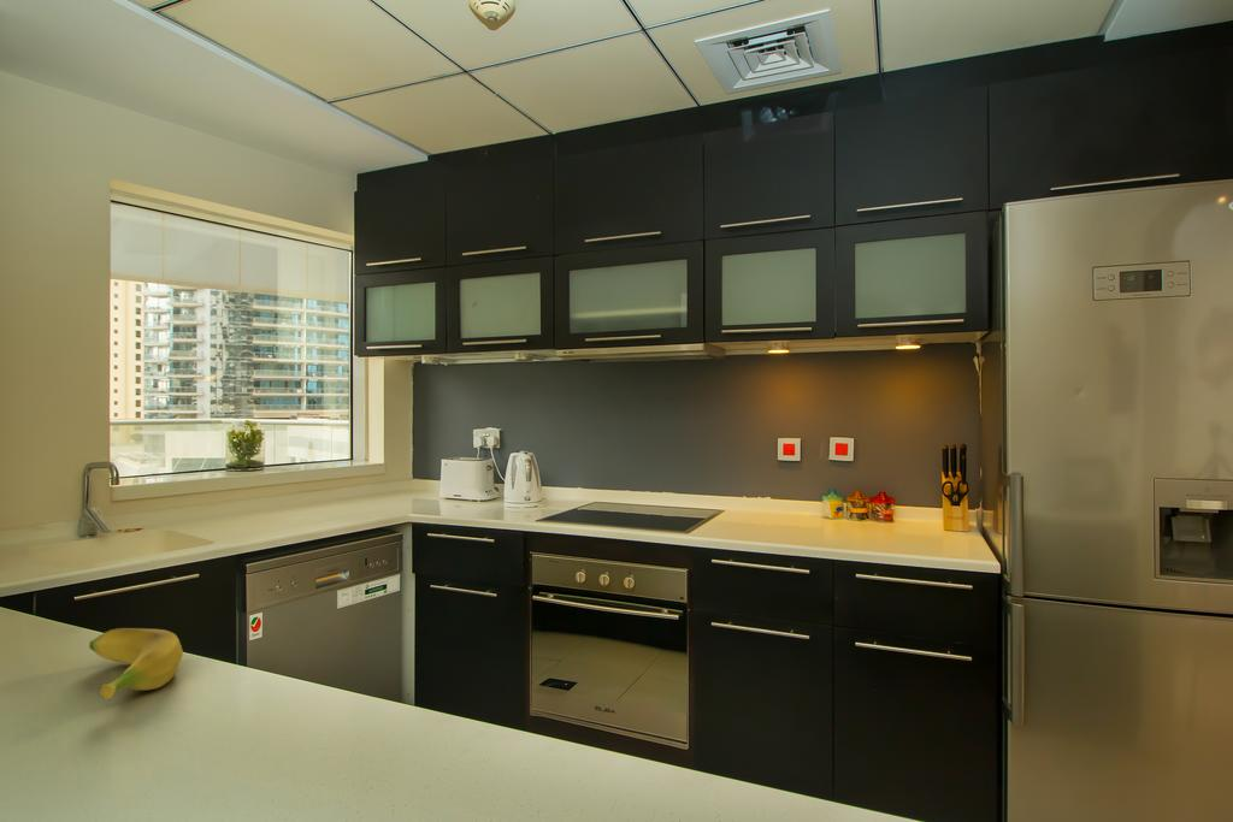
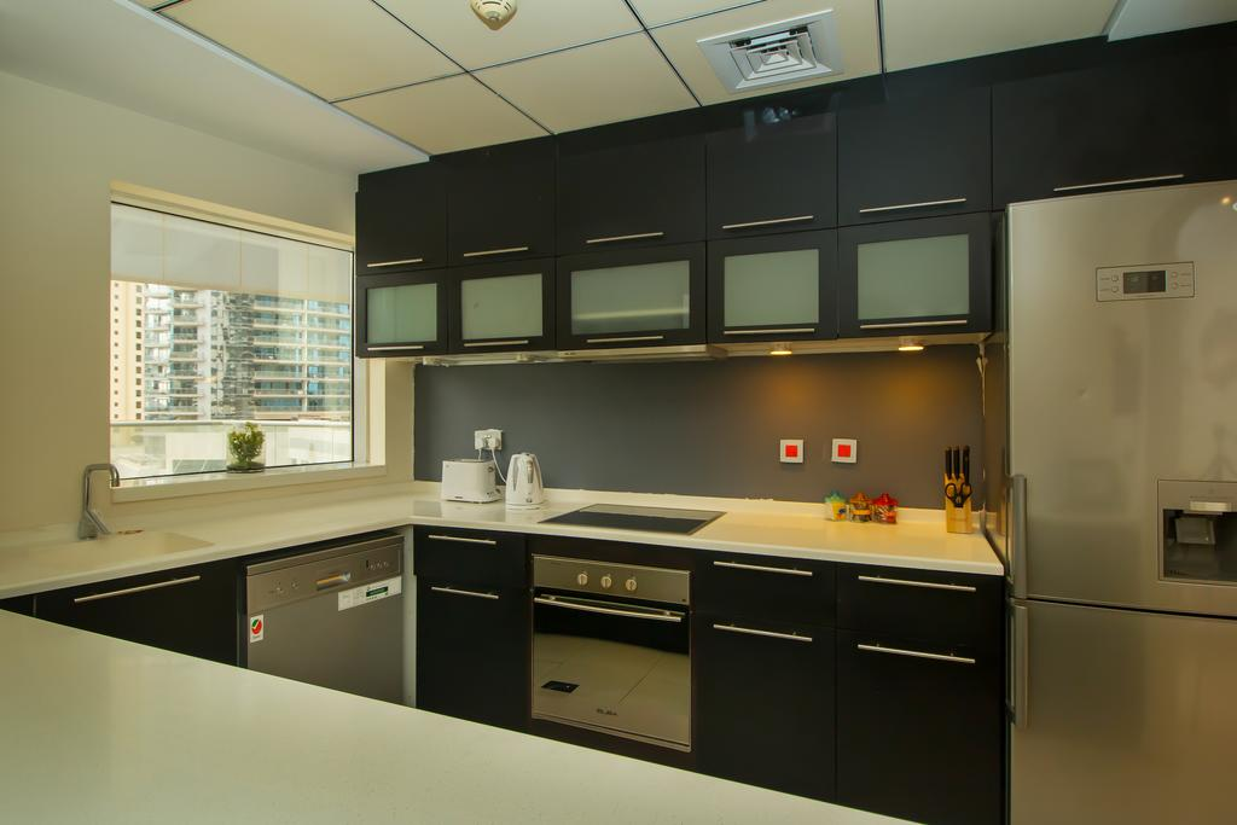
- banana [88,627,184,700]
